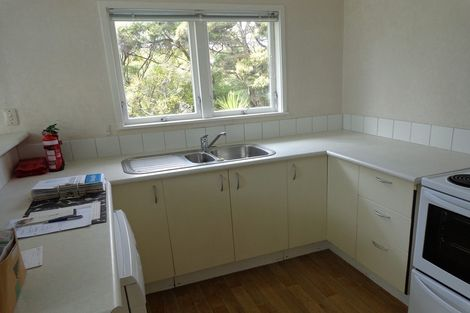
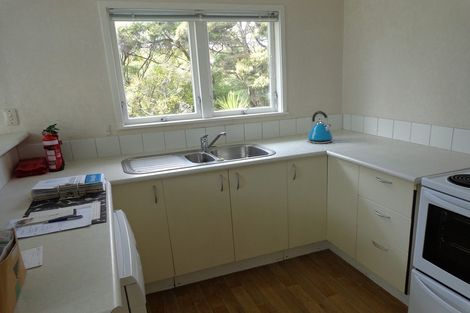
+ kettle [307,110,334,144]
